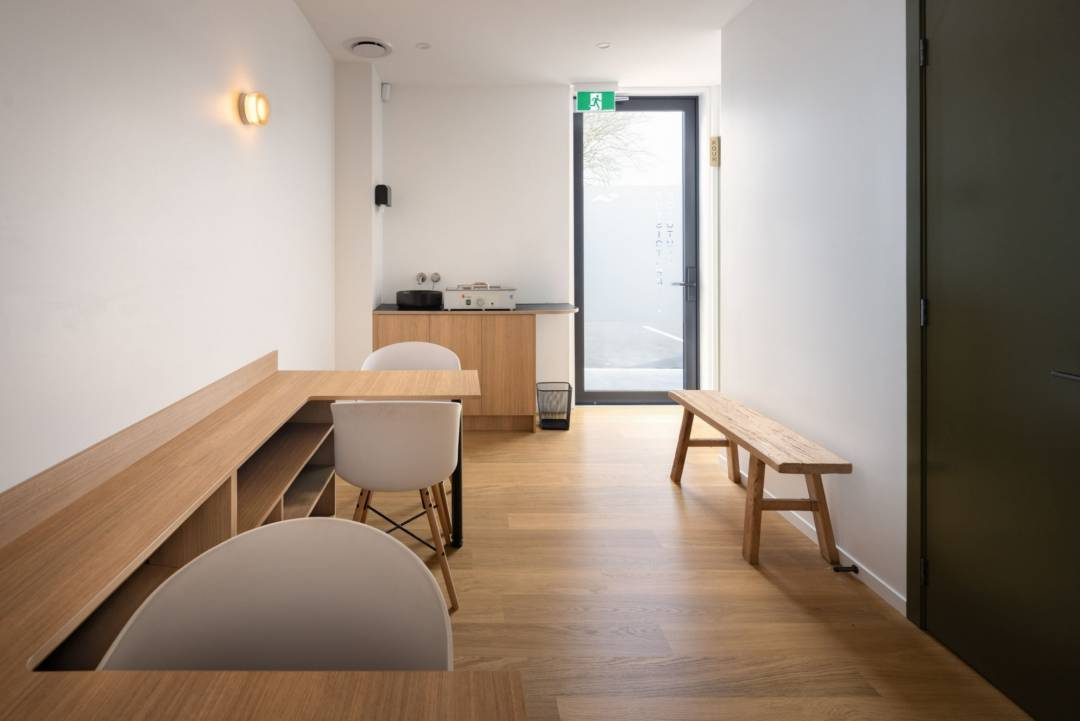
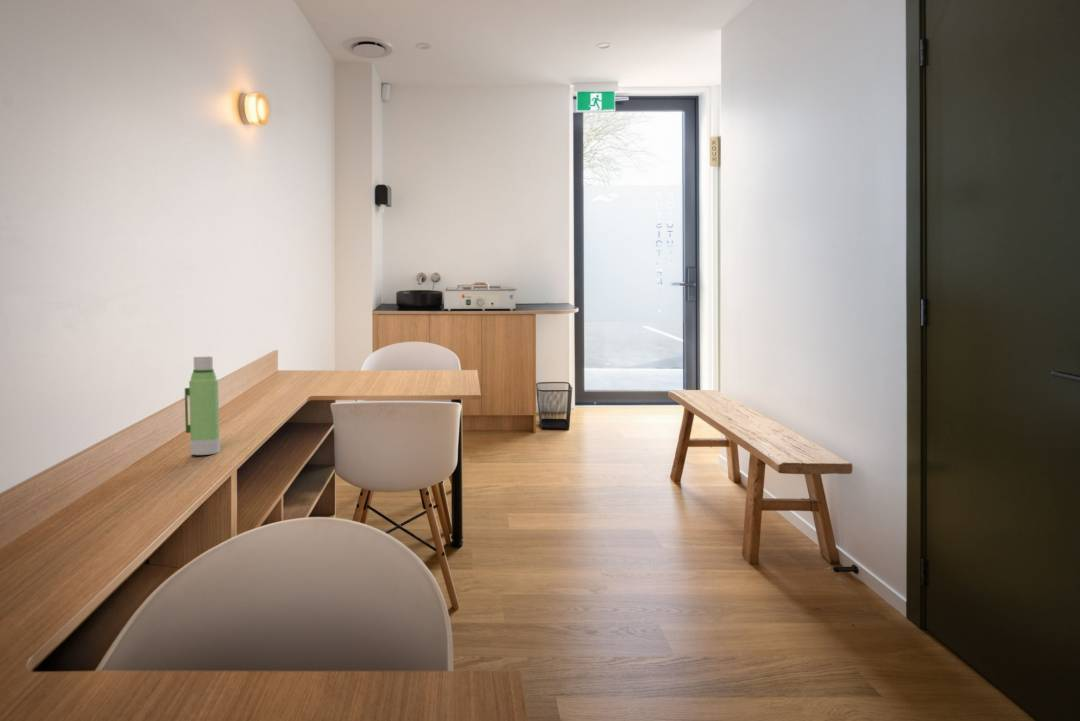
+ water bottle [184,355,221,456]
